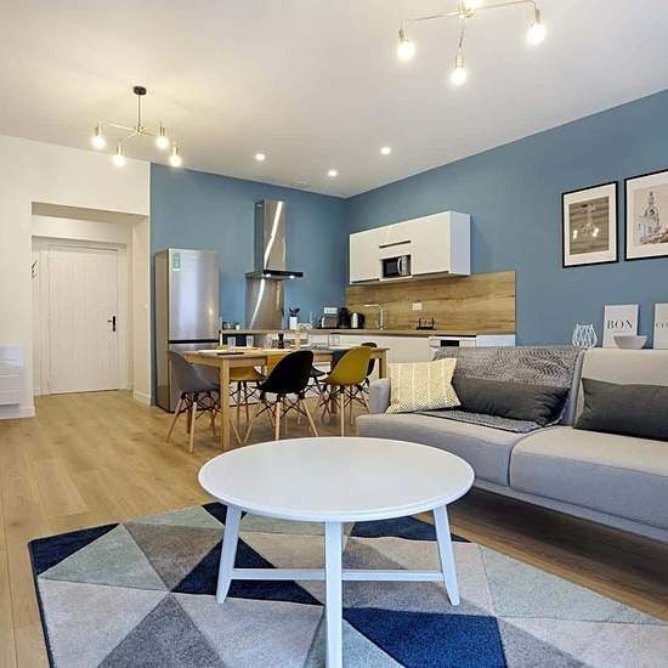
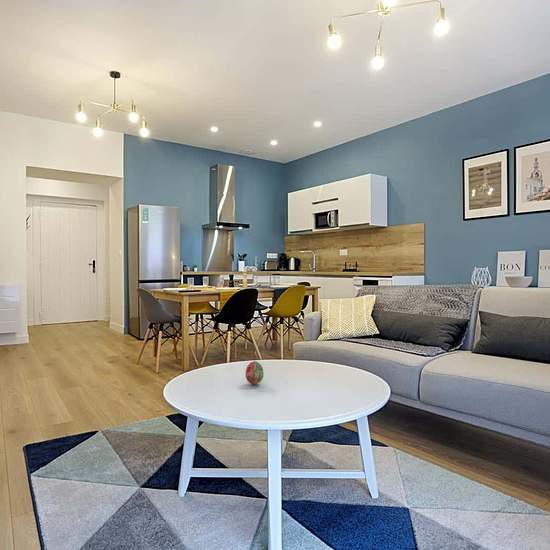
+ decorative egg [245,360,264,385]
